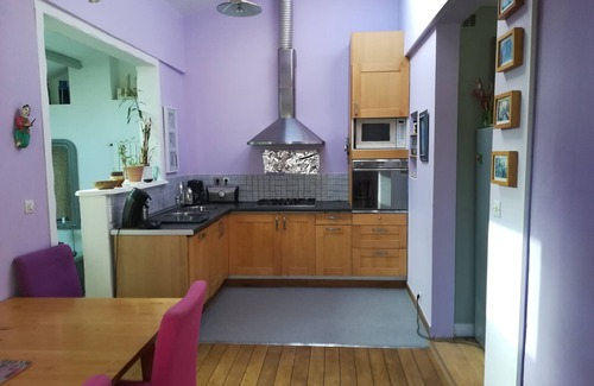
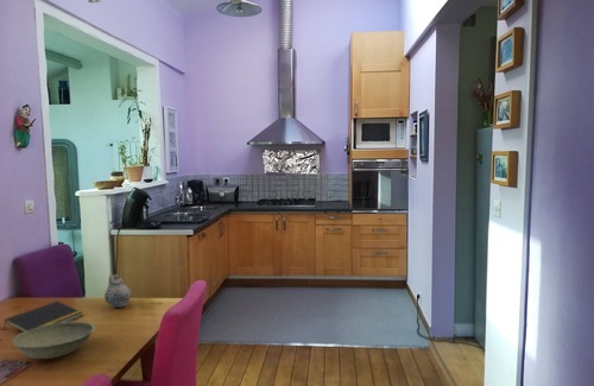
+ notepad [2,299,84,333]
+ teapot [103,273,133,309]
+ bowl [11,321,96,360]
